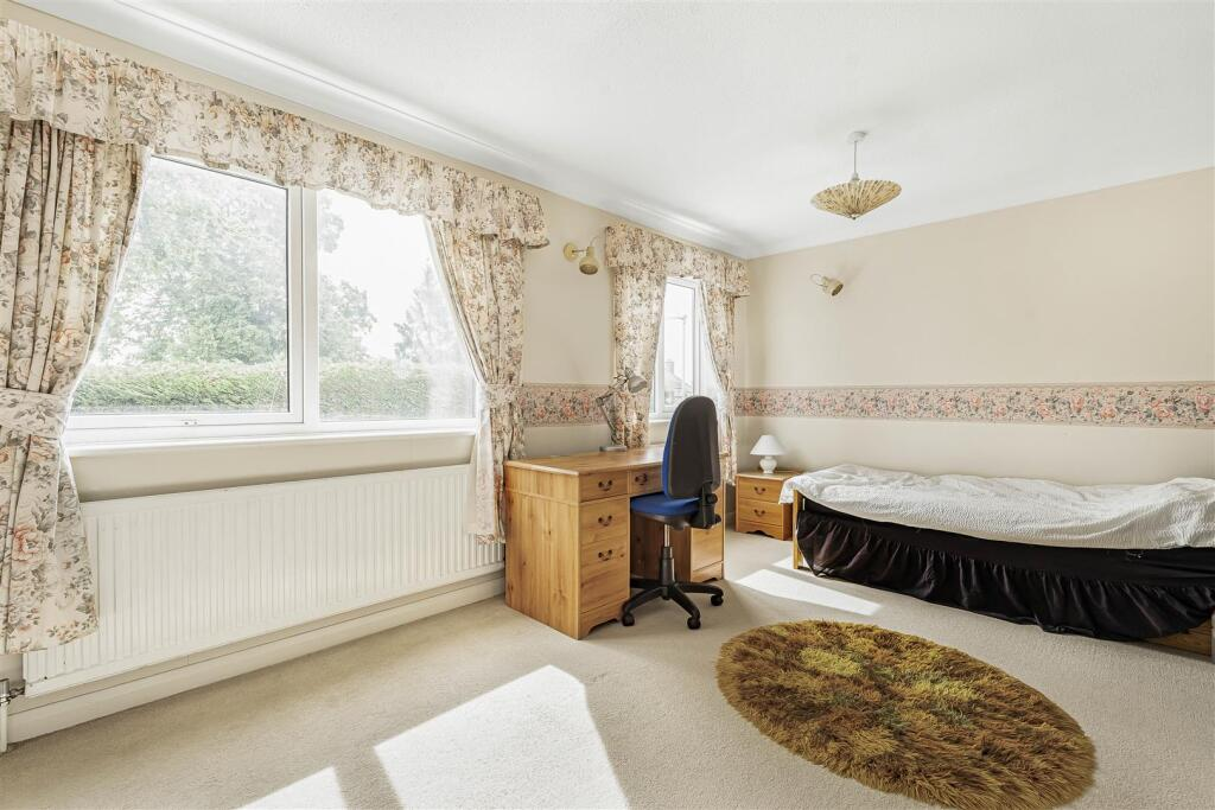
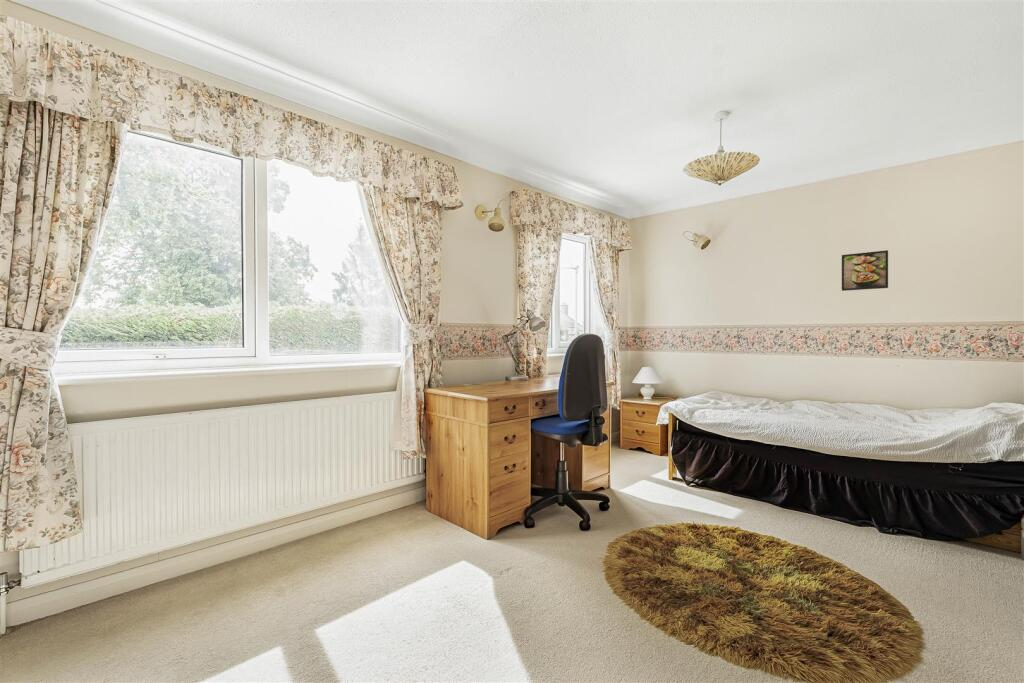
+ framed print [841,249,889,292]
